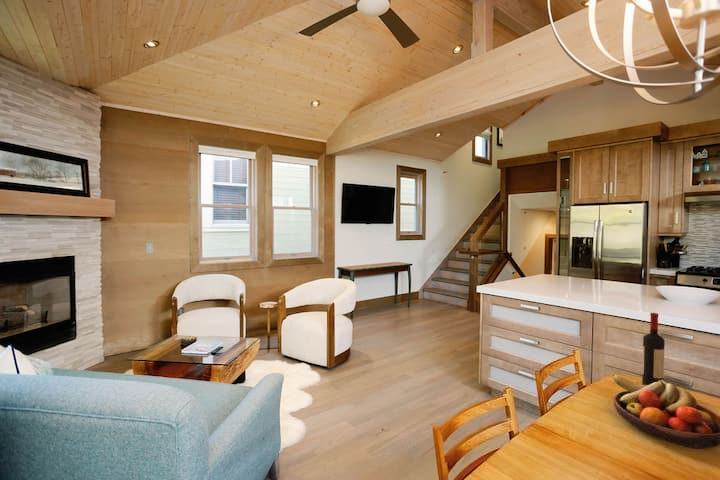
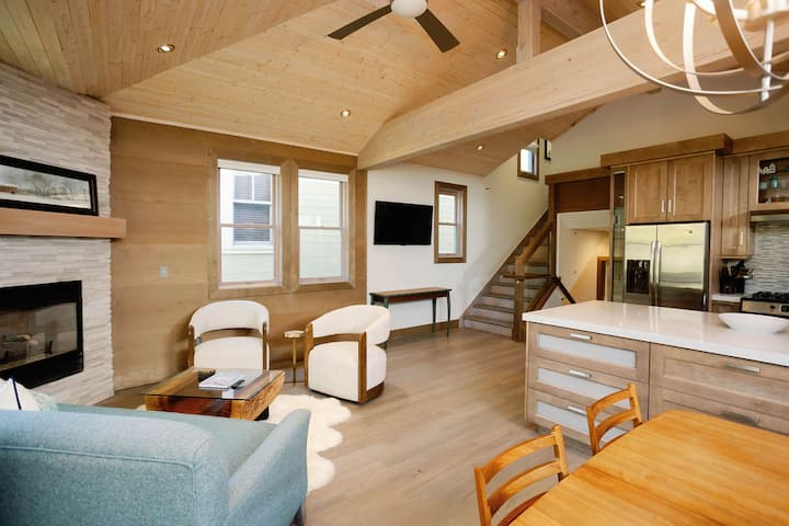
- wine bottle [641,312,666,385]
- fruit bowl [611,374,720,449]
